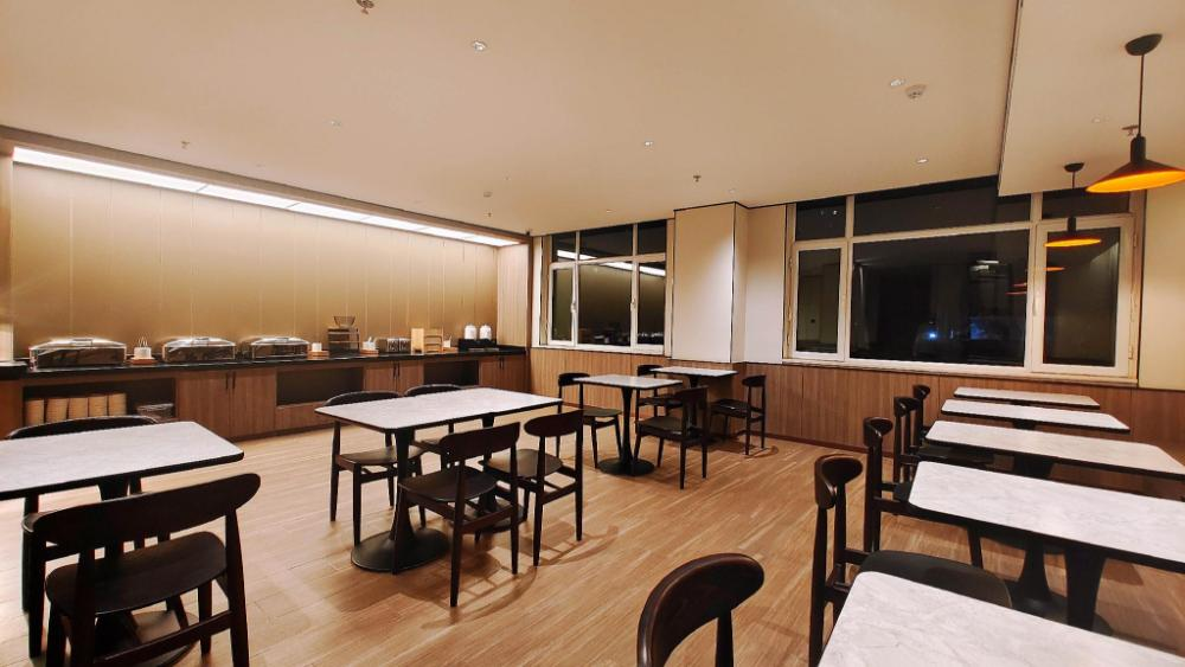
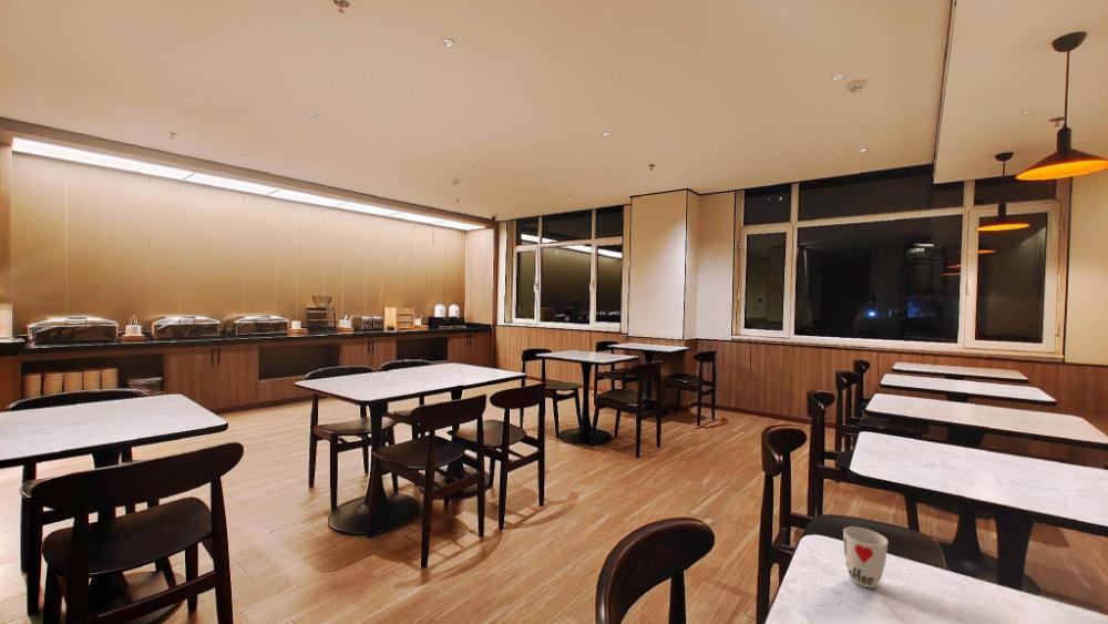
+ cup [842,526,889,589]
